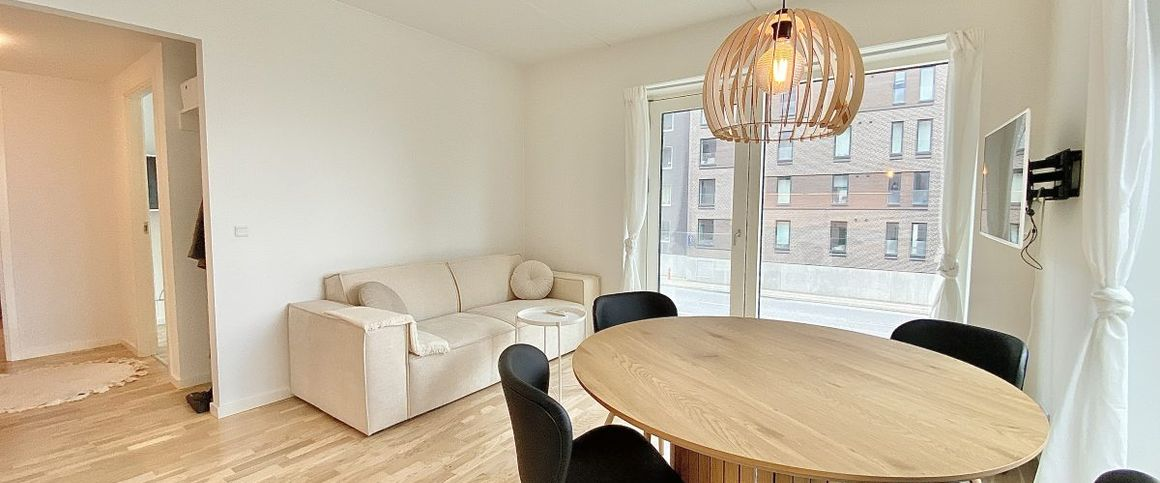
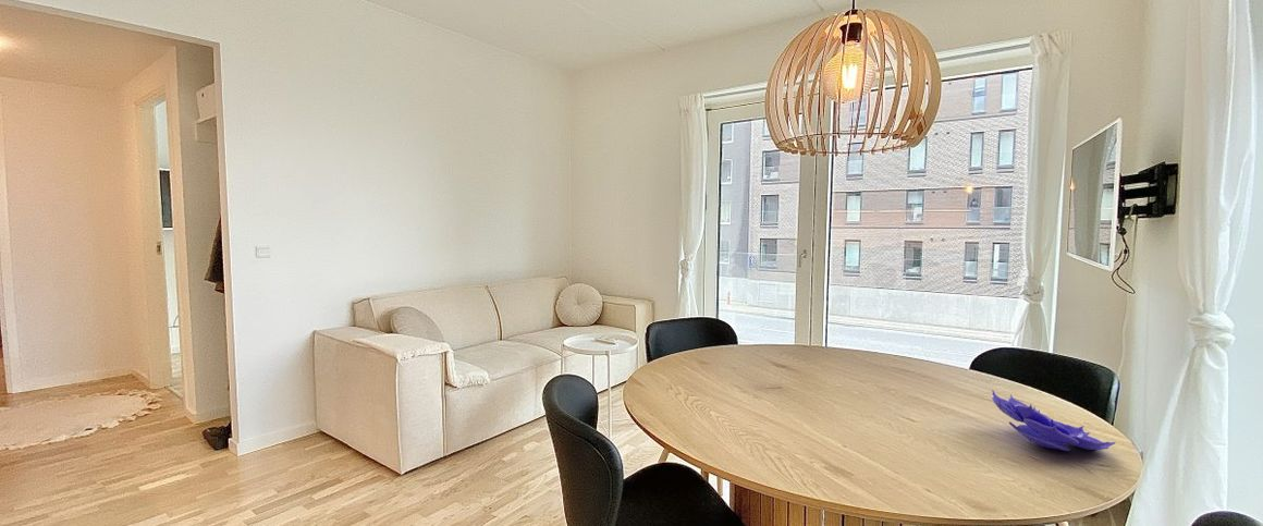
+ decorative bowl [991,389,1117,452]
